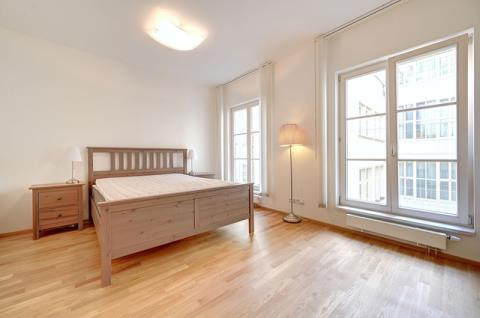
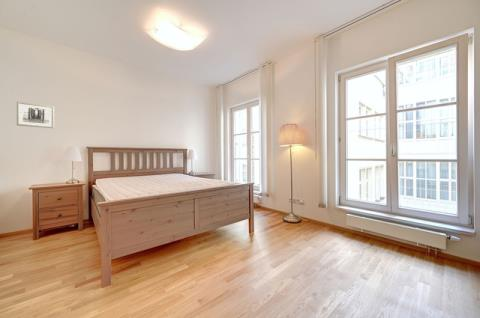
+ wall art [16,101,55,129]
